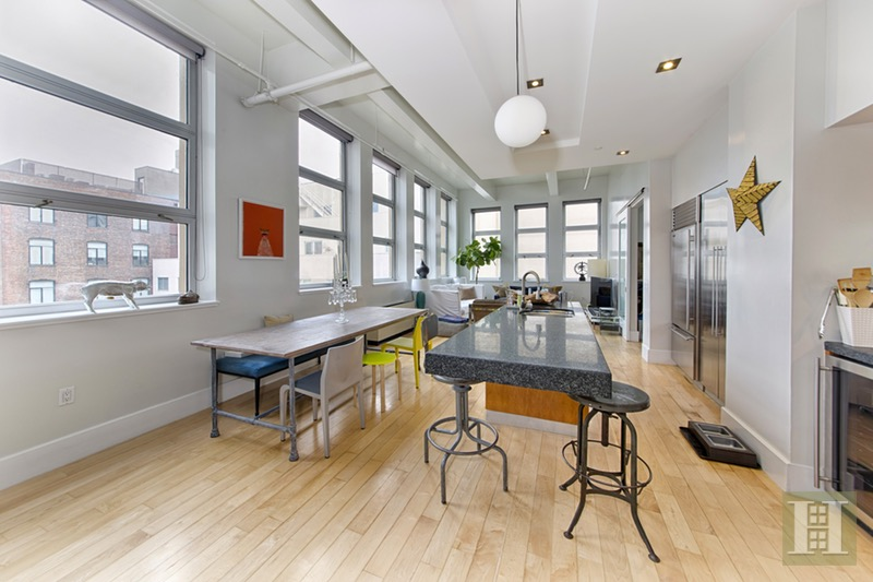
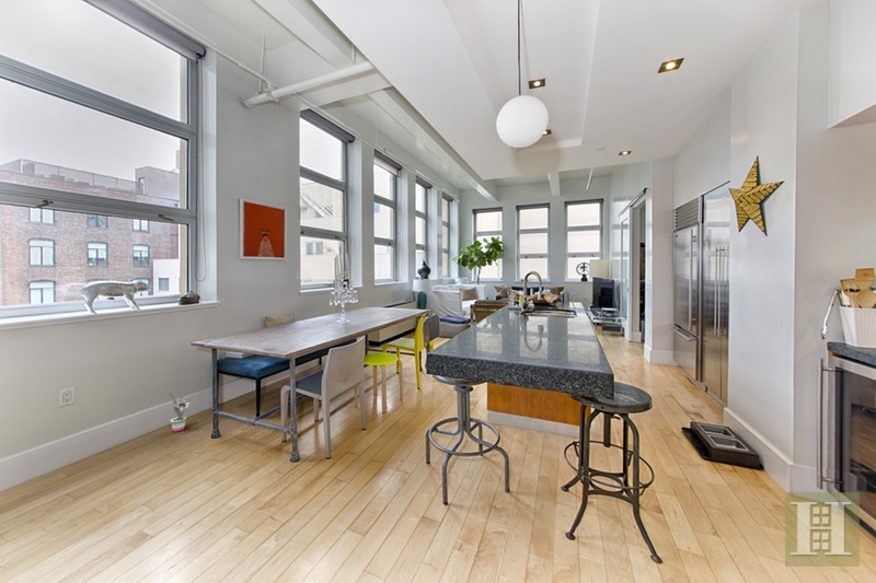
+ potted plant [169,393,191,432]
